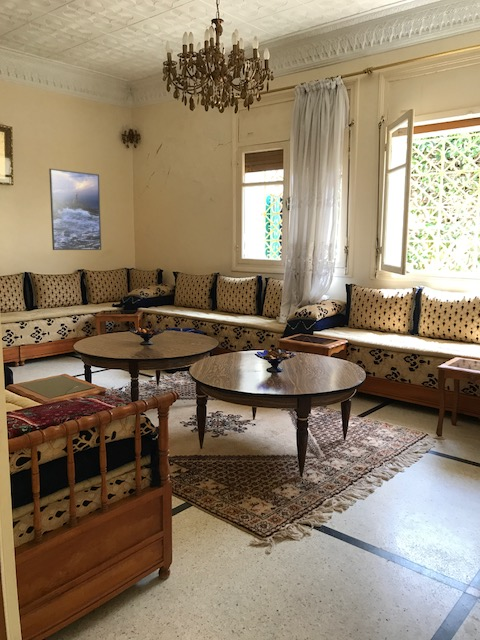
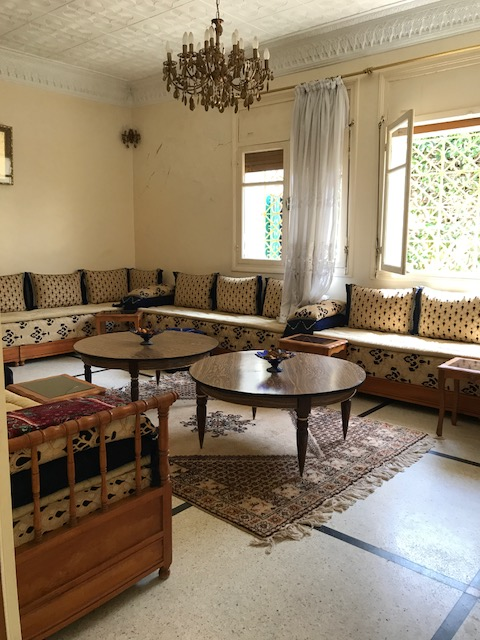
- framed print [48,168,102,251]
